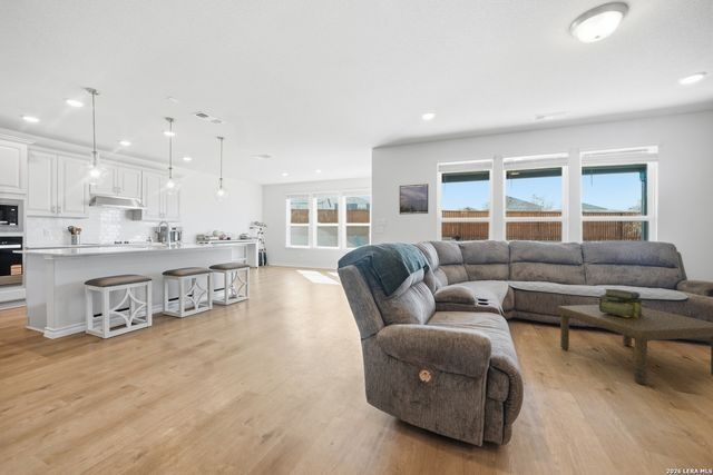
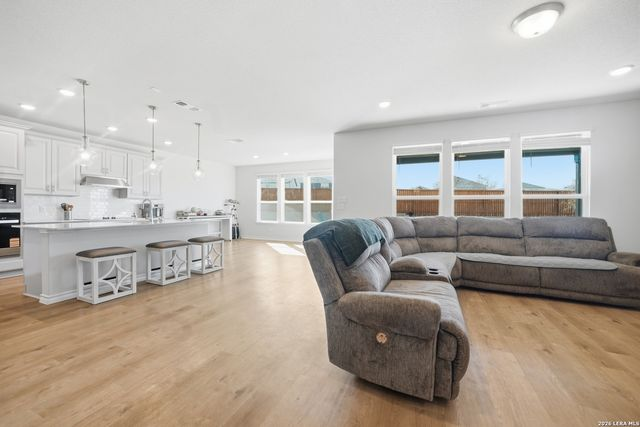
- stack of books [598,288,645,317]
- coffee table [556,304,713,386]
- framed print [399,182,429,216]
